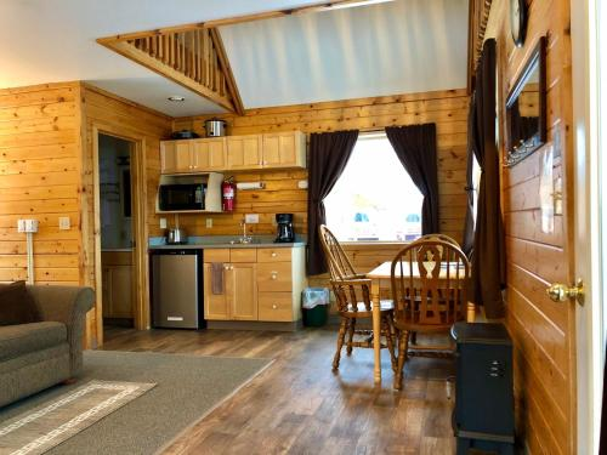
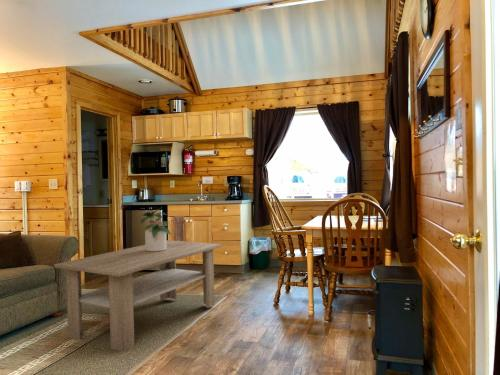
+ potted plant [133,208,172,252]
+ coffee table [53,239,222,353]
